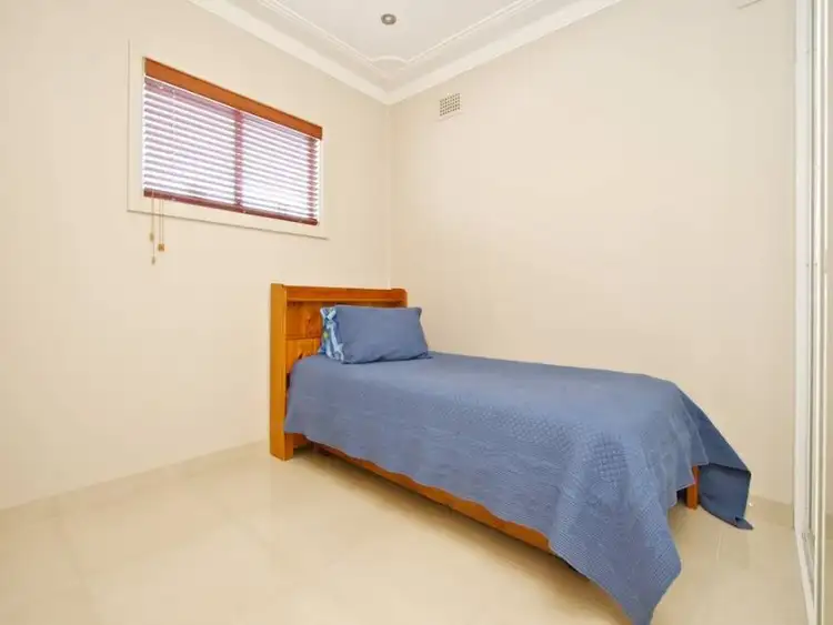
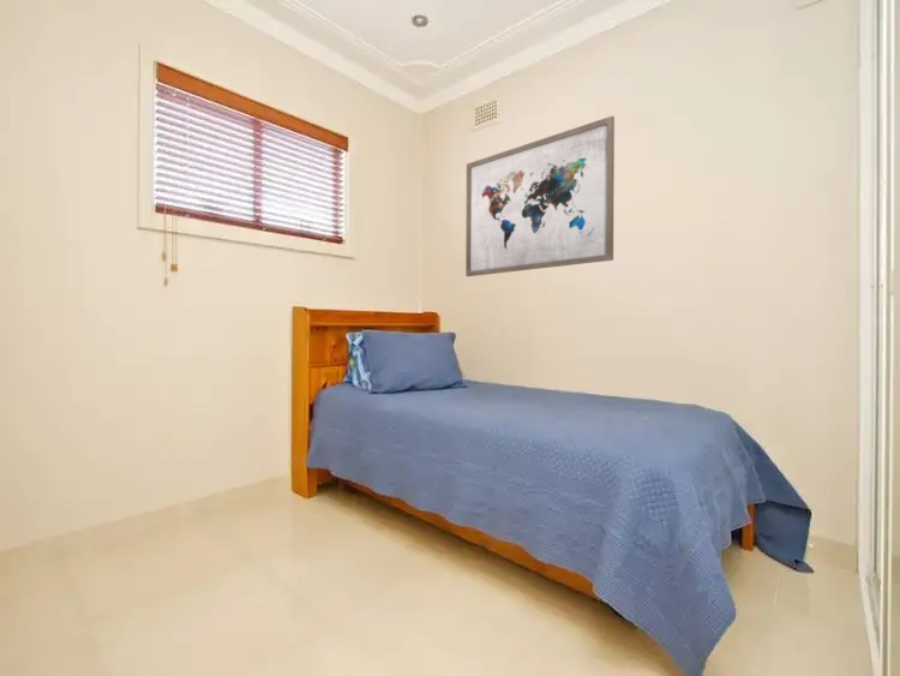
+ wall art [464,114,616,277]
